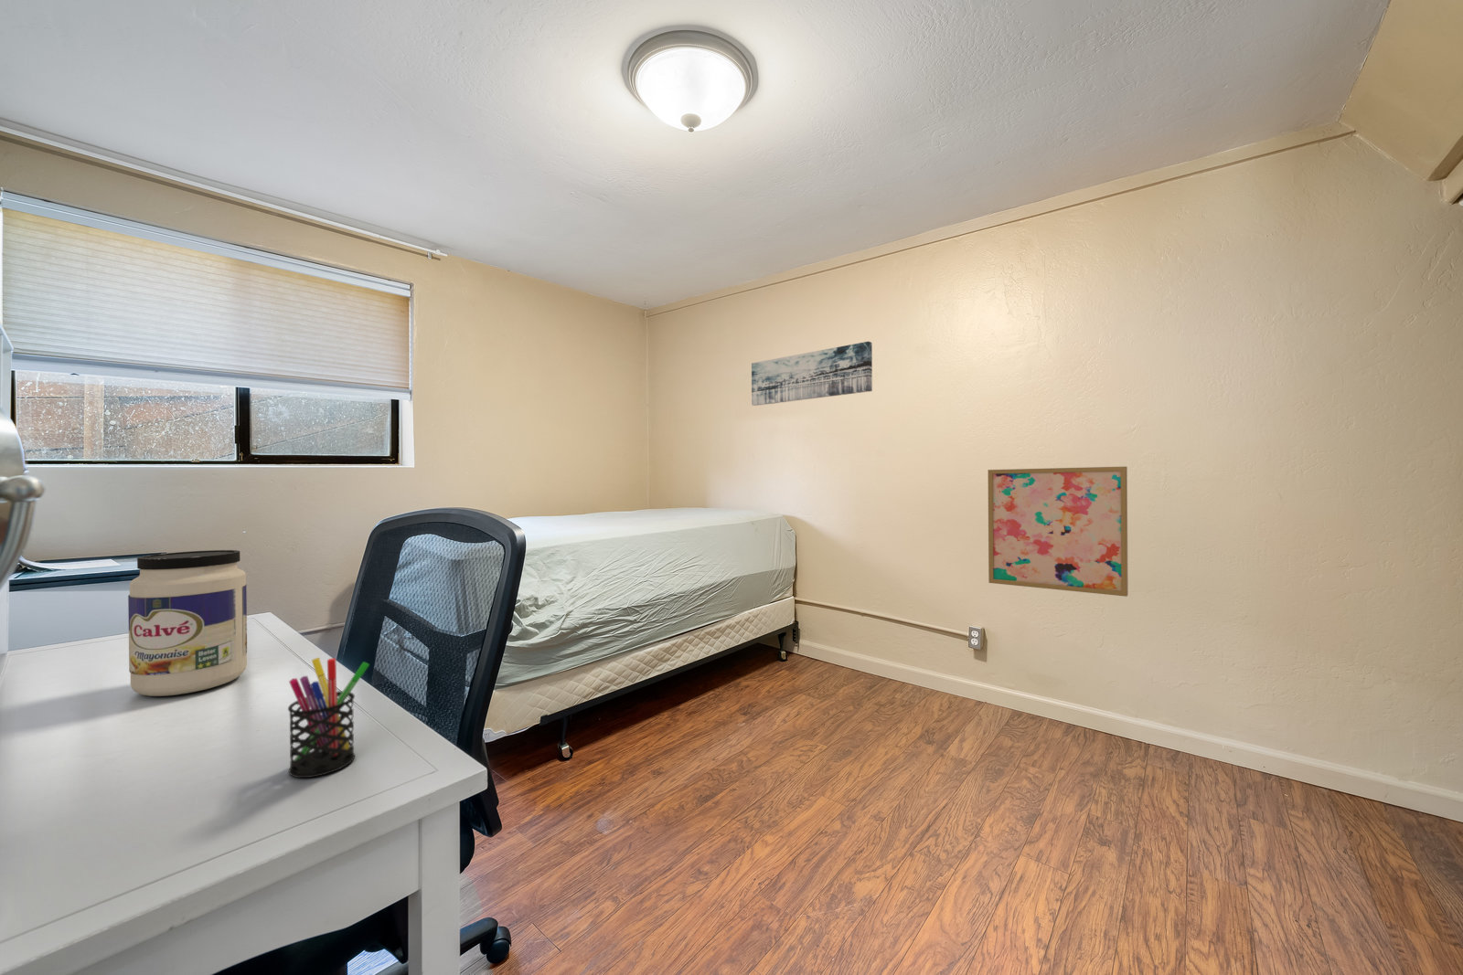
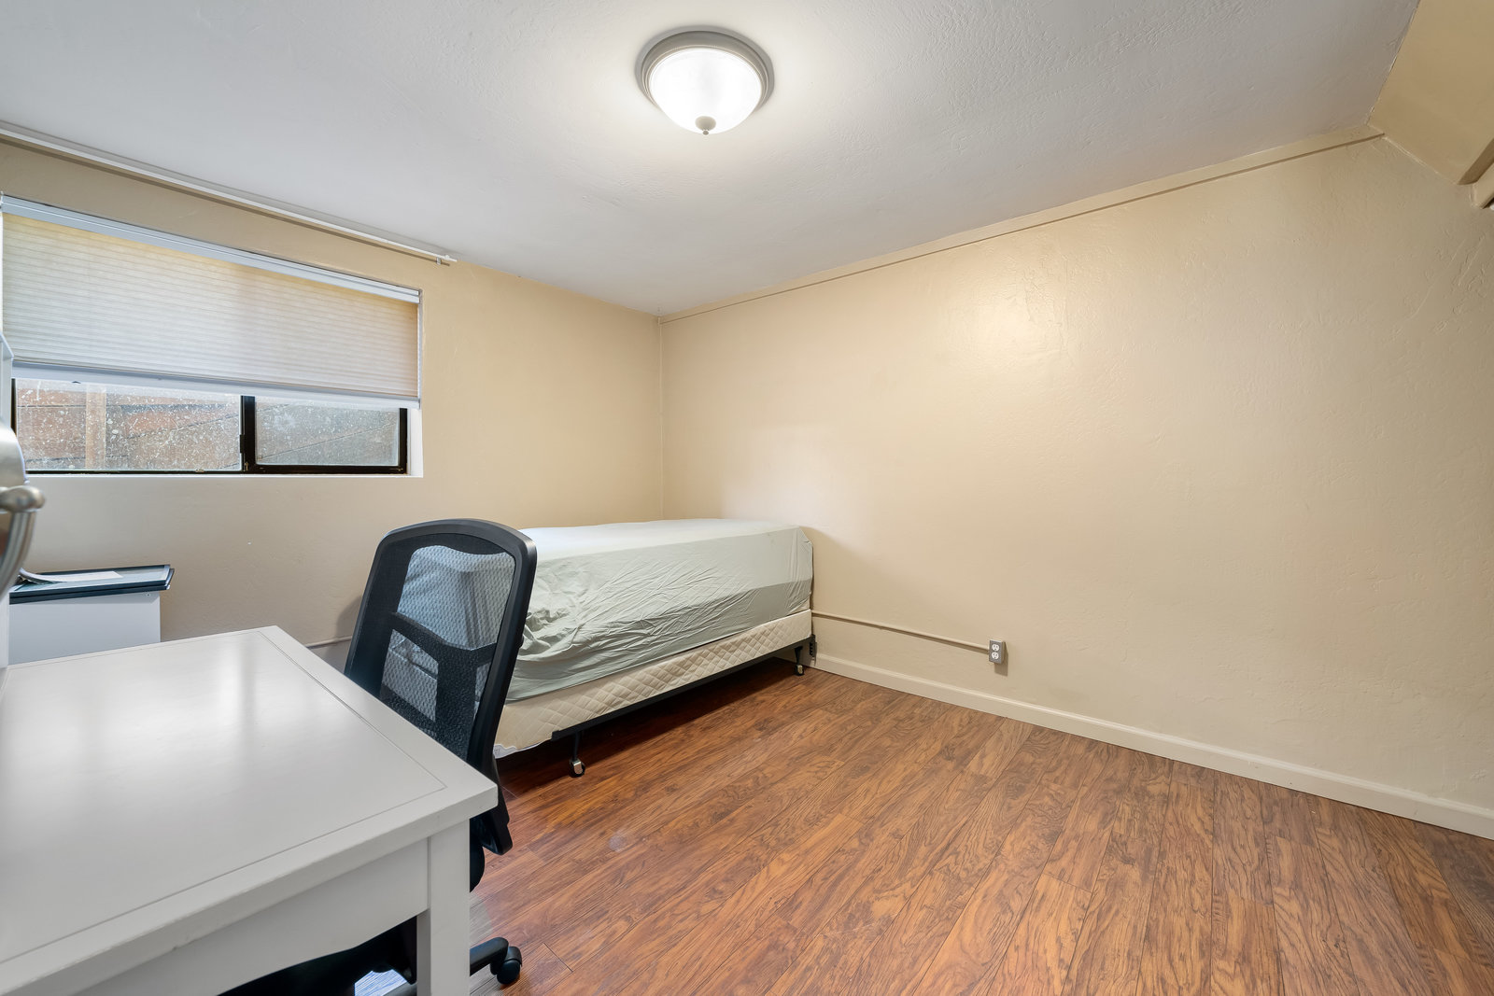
- jar [127,550,248,698]
- pen holder [287,657,370,778]
- wall art [987,466,1129,597]
- wall art [751,341,873,407]
